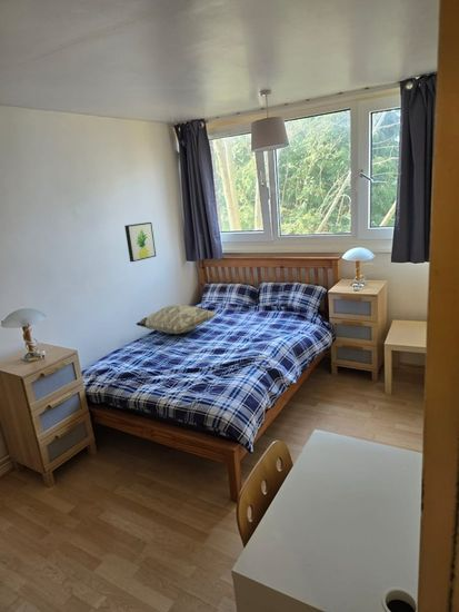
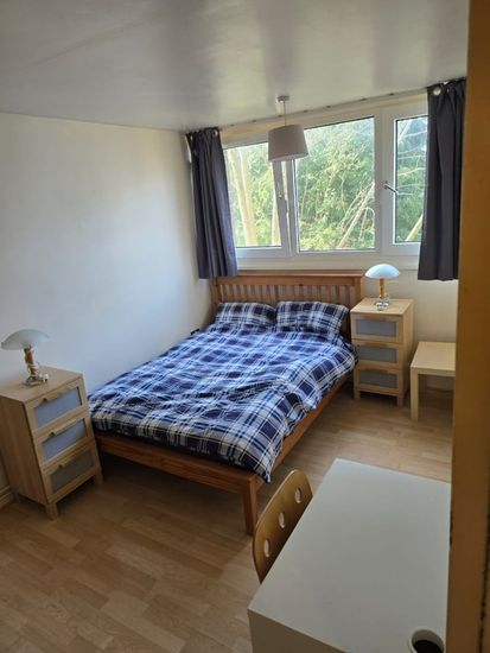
- wall art [123,221,157,263]
- decorative pillow [134,304,218,335]
